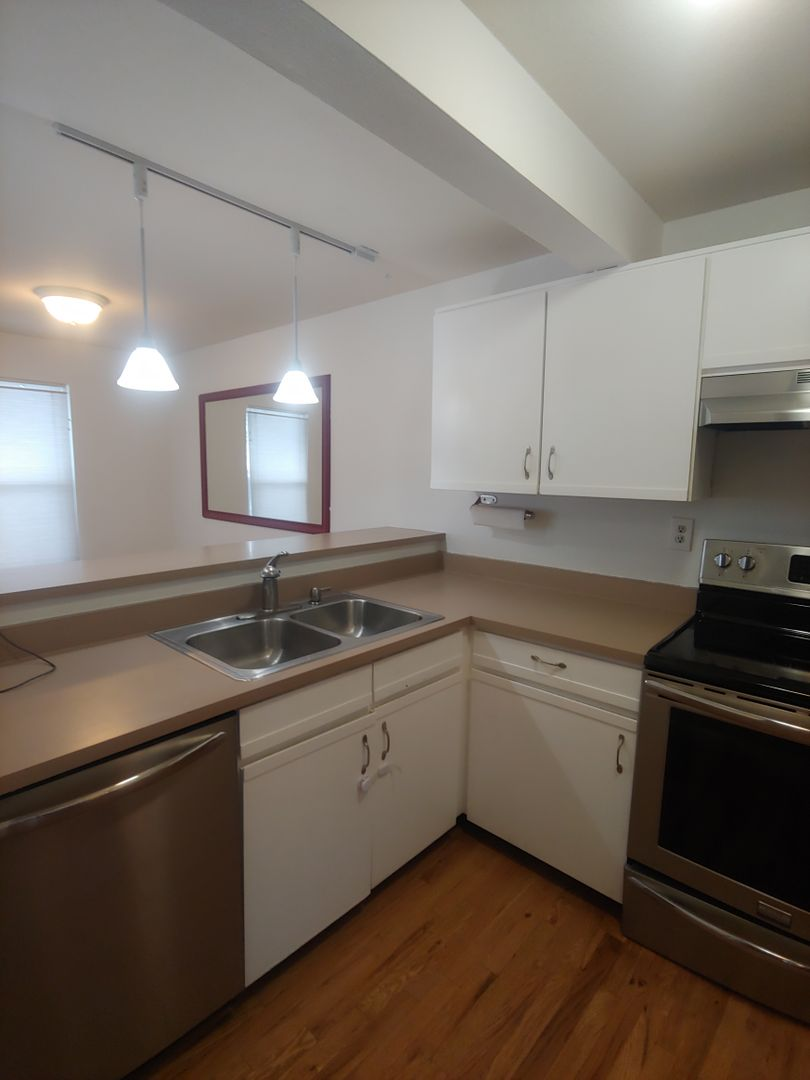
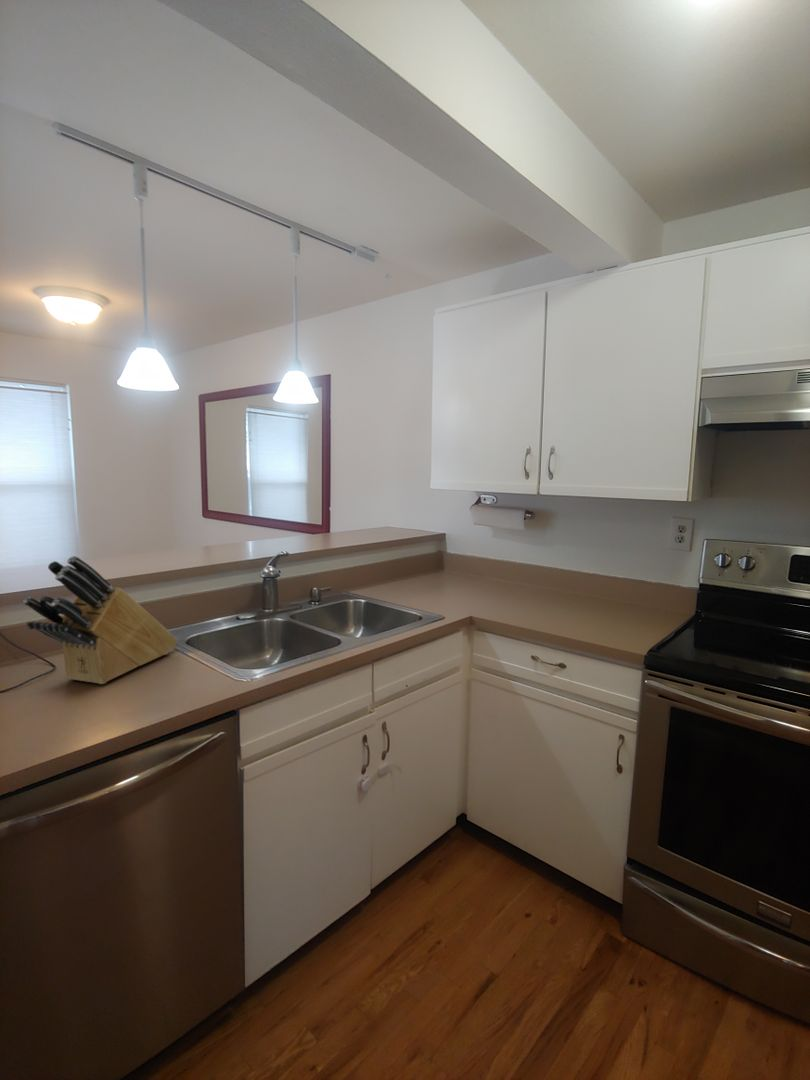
+ knife block [22,555,179,685]
